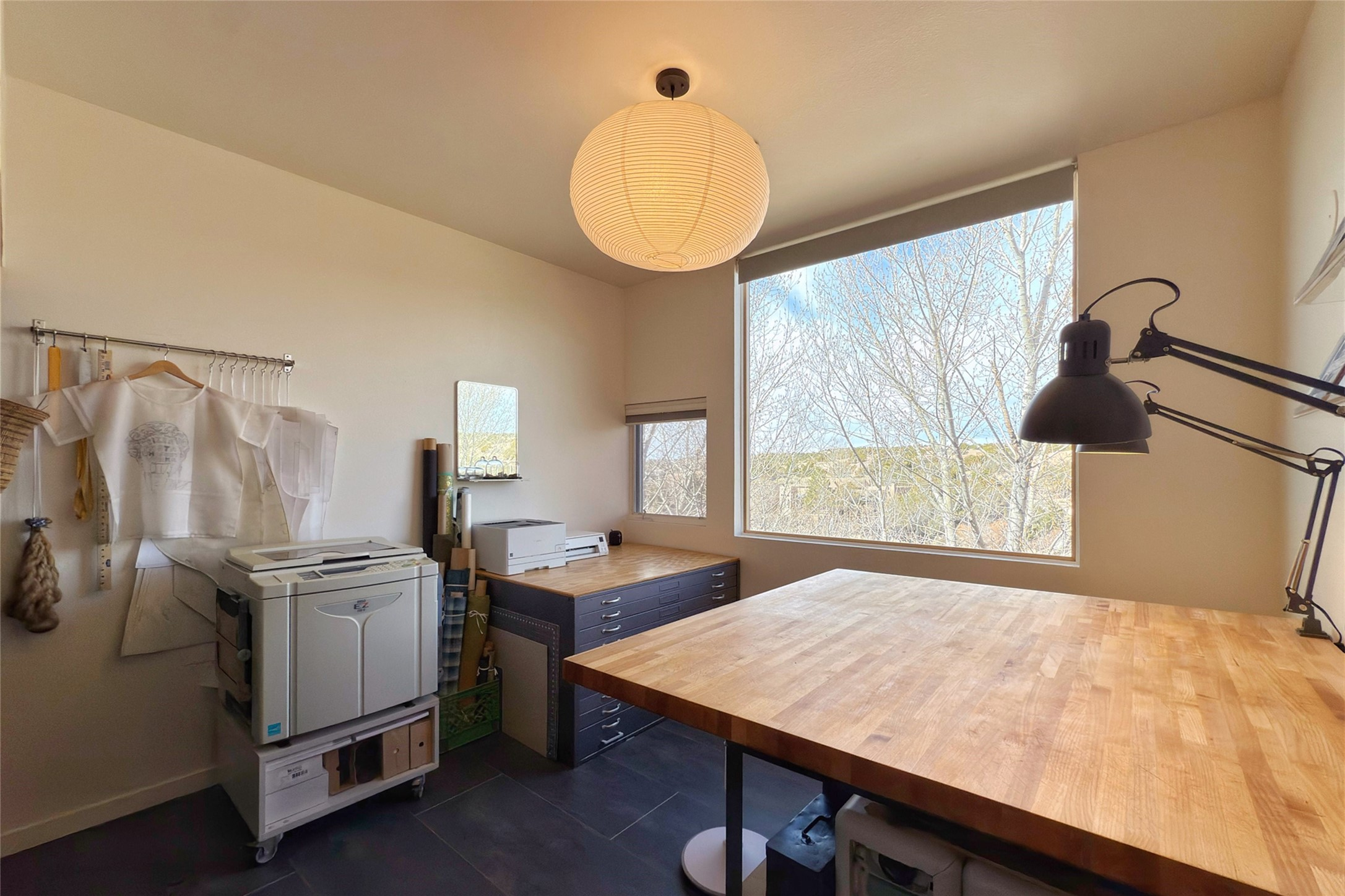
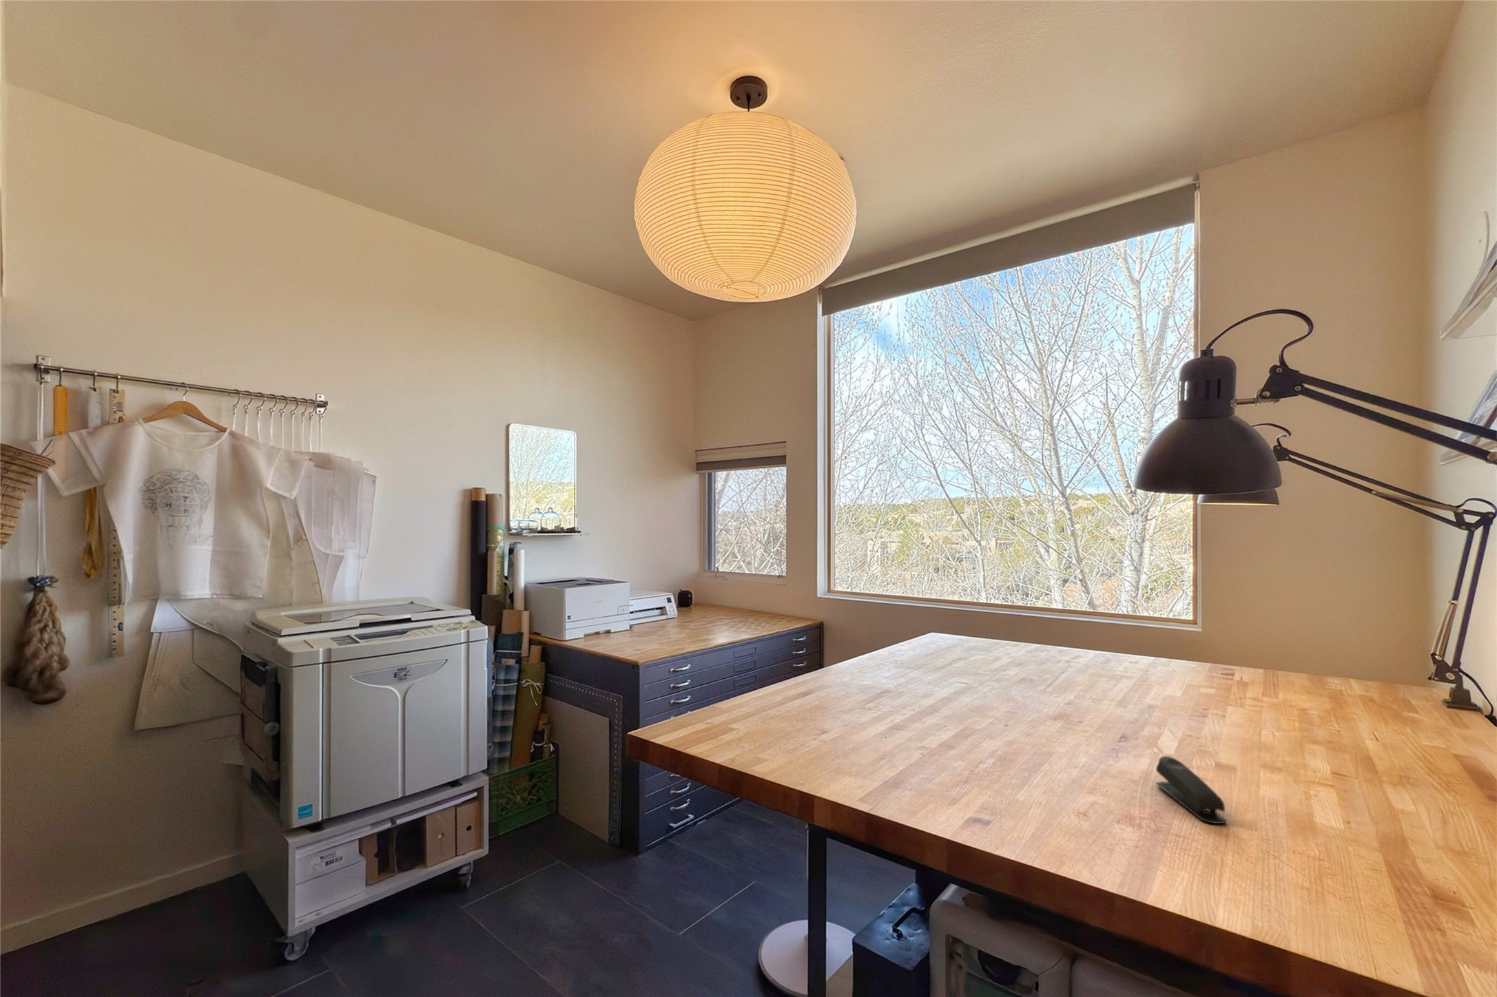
+ stapler [1154,756,1227,825]
